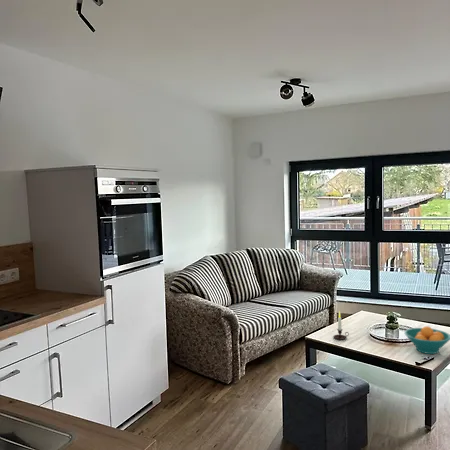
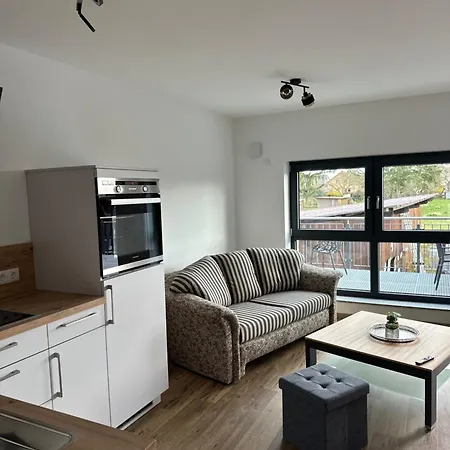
- candle [332,310,350,340]
- fruit bowl [403,325,450,355]
